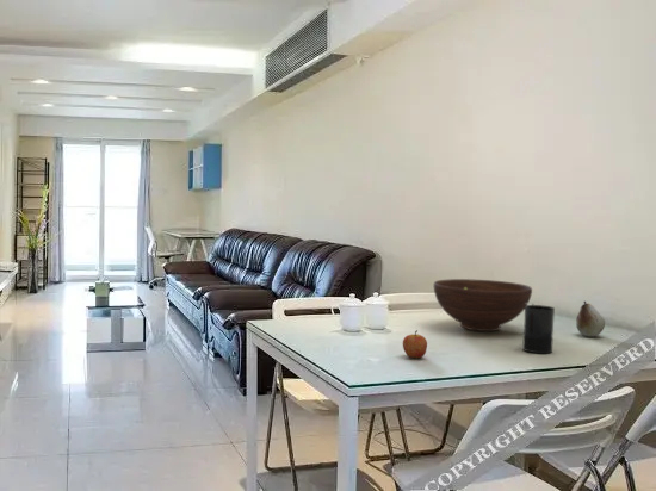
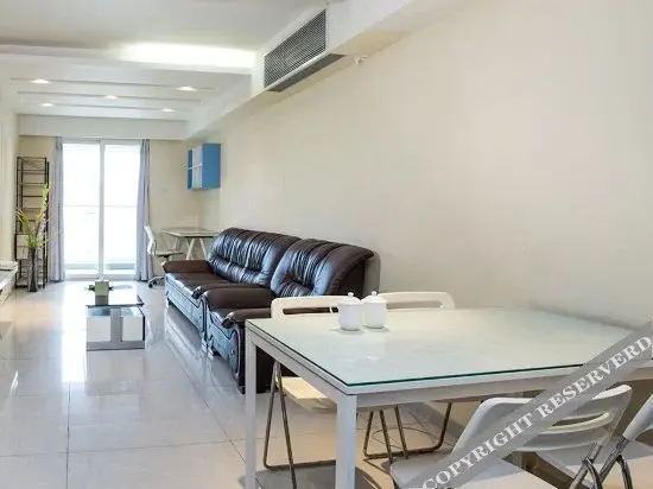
- apple [402,329,428,359]
- fruit bowl [433,278,533,332]
- fruit [575,300,606,338]
- candle [521,302,556,355]
